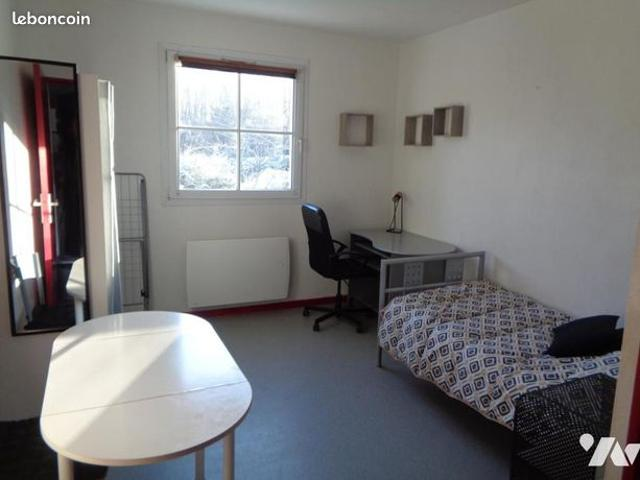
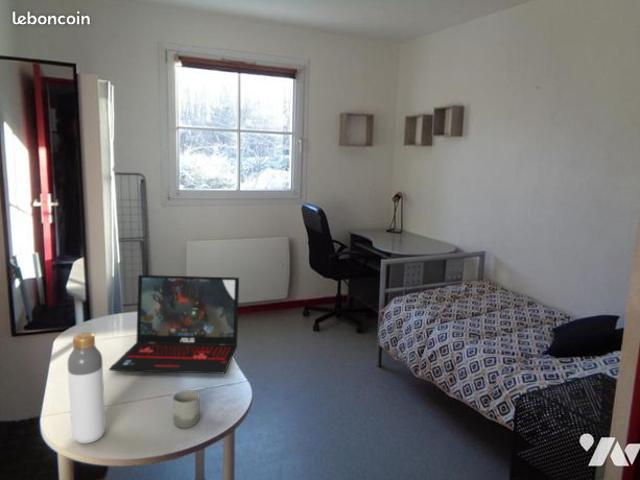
+ cup [172,389,201,429]
+ laptop [108,274,240,375]
+ bottle [67,331,107,445]
